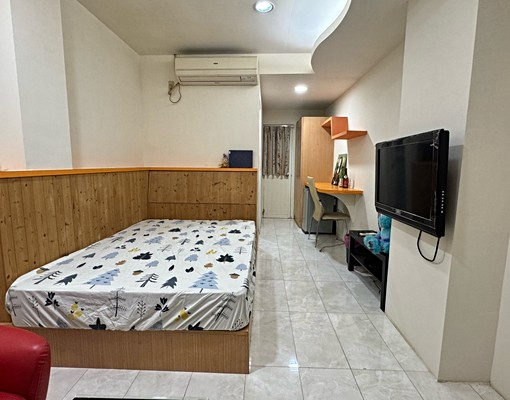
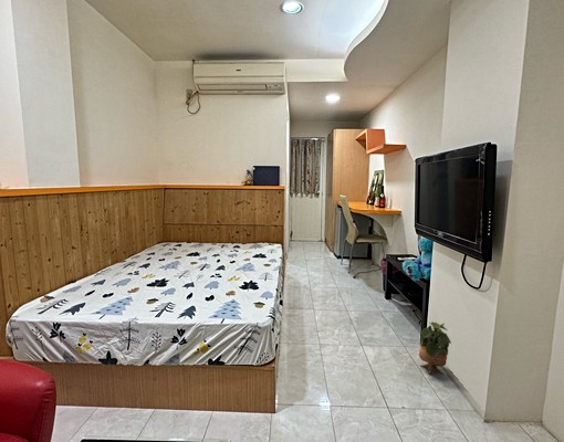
+ potted plant [418,322,452,376]
